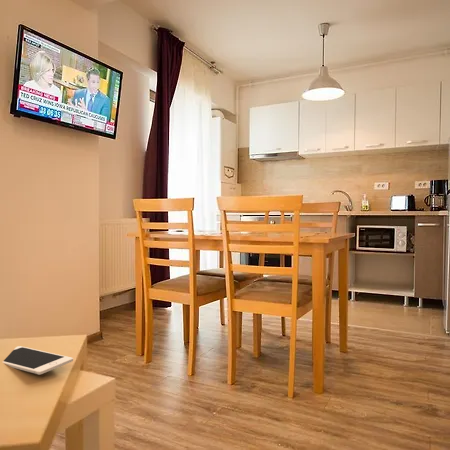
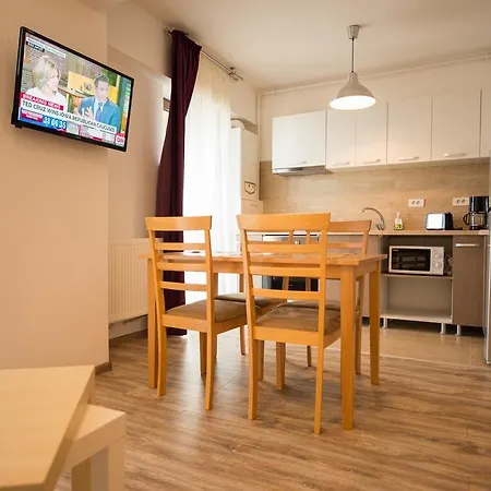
- cell phone [2,345,74,376]
